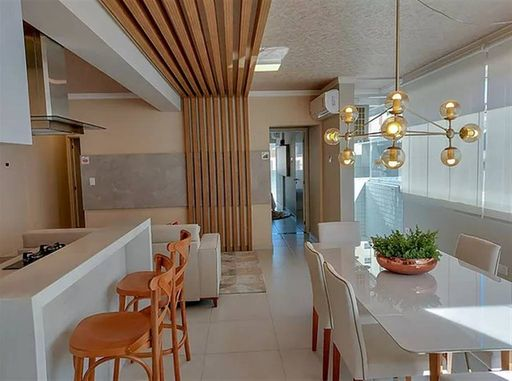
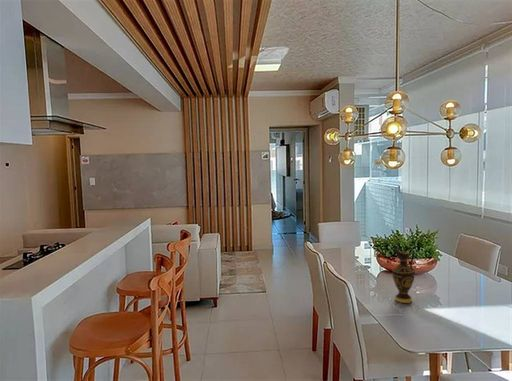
+ pitcher [391,247,416,304]
